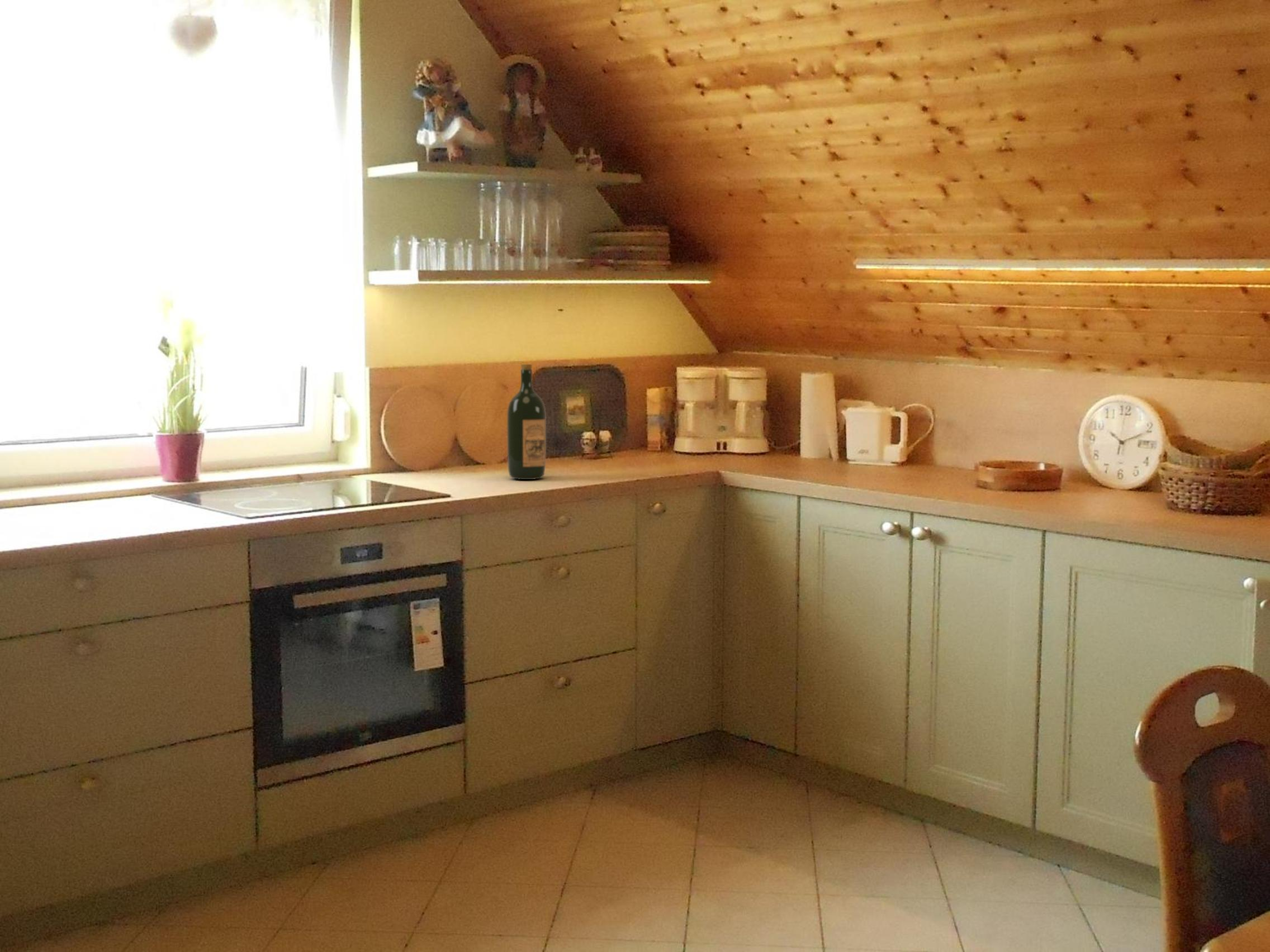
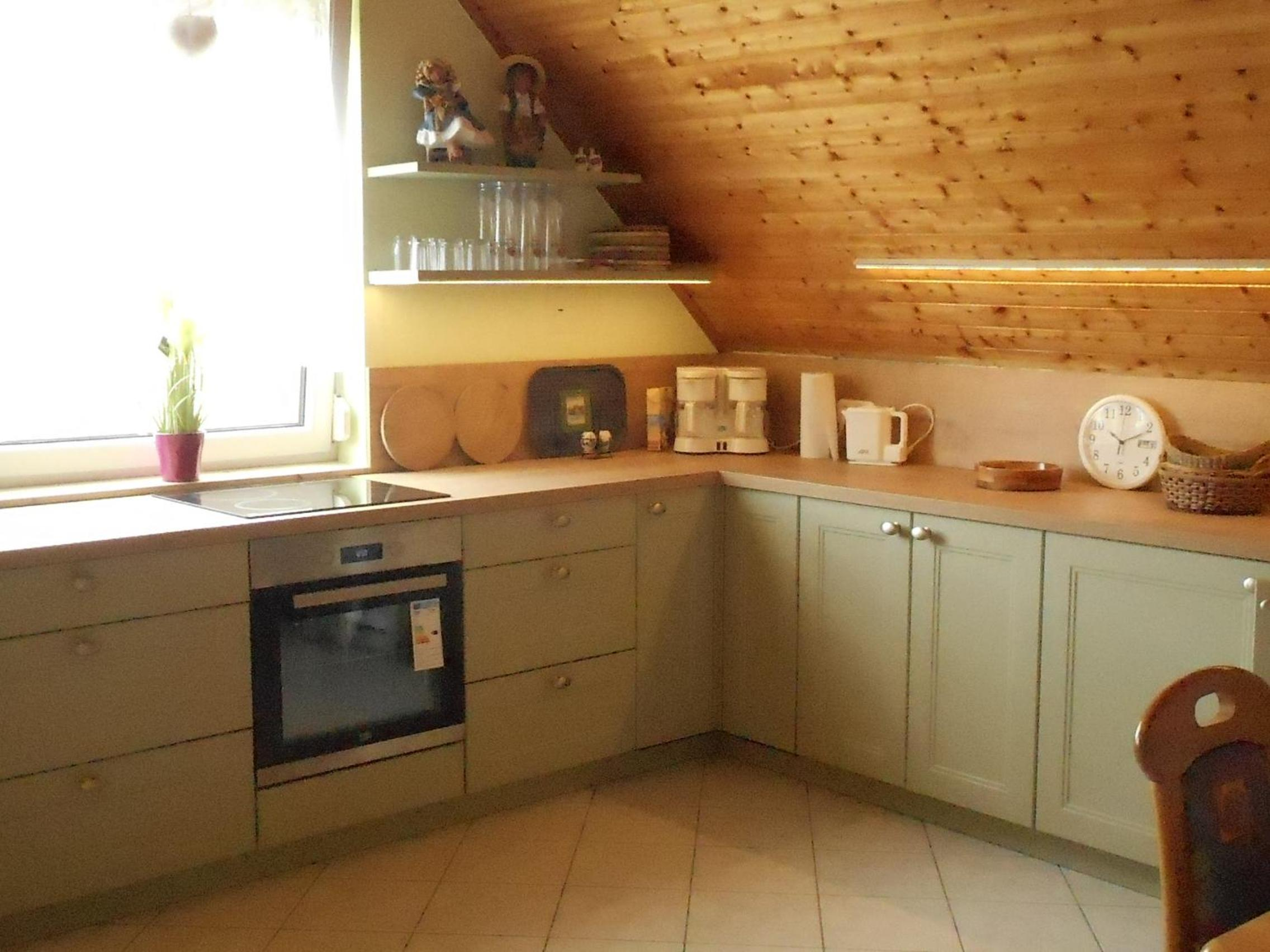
- wine bottle [506,364,547,480]
